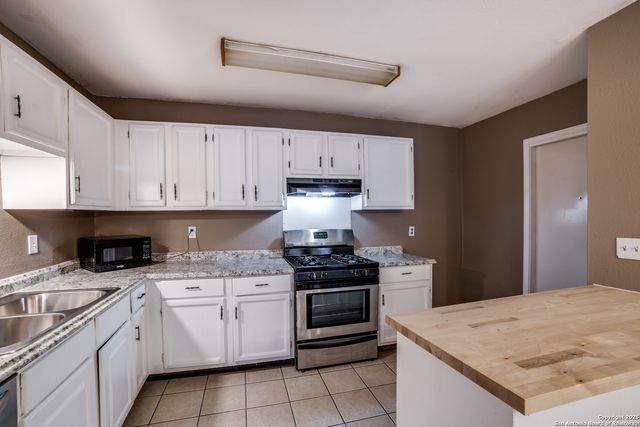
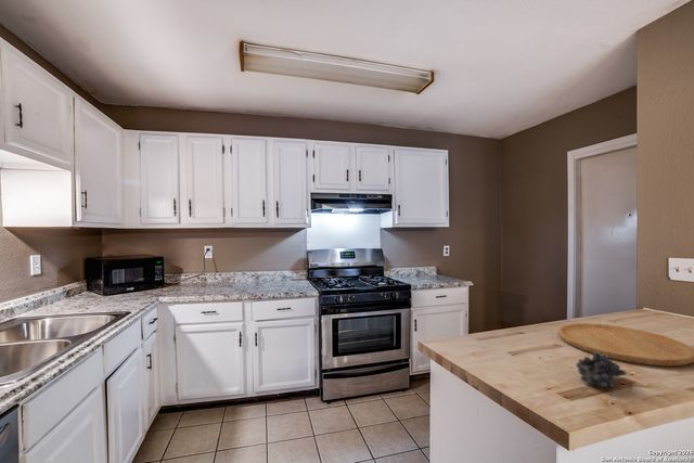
+ fruit [575,352,628,389]
+ cutting board [557,322,694,368]
